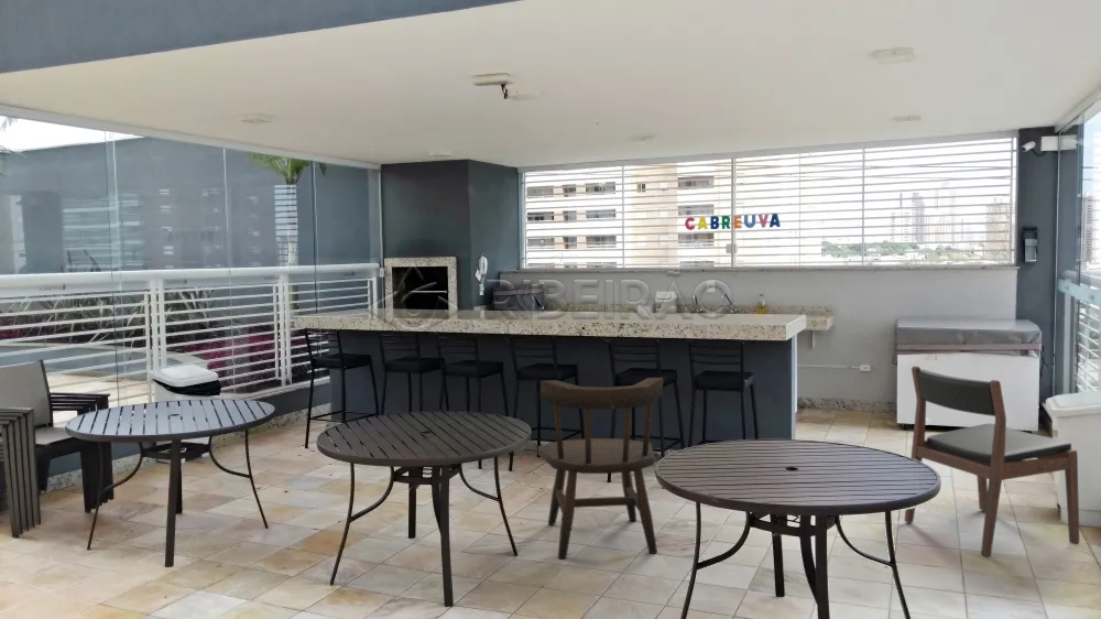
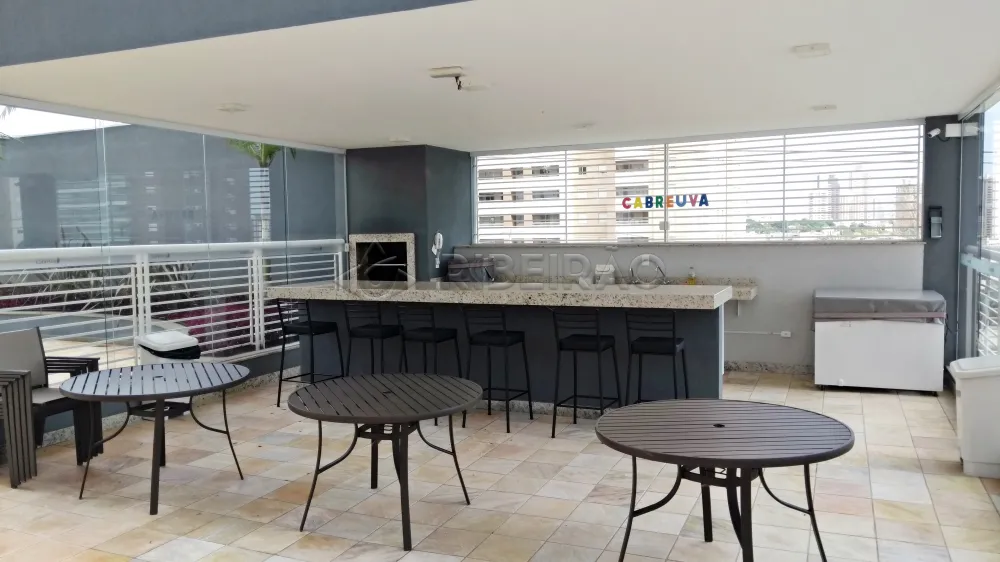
- dining chair [537,377,664,560]
- dining chair [904,365,1080,557]
